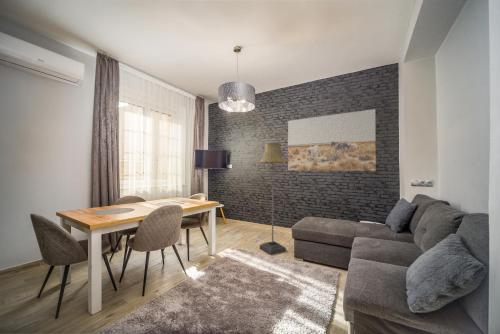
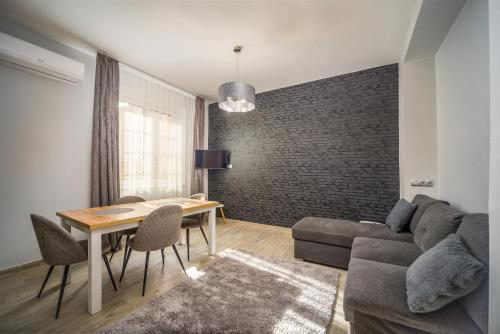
- wall art [287,108,377,172]
- floor lamp [258,142,287,256]
